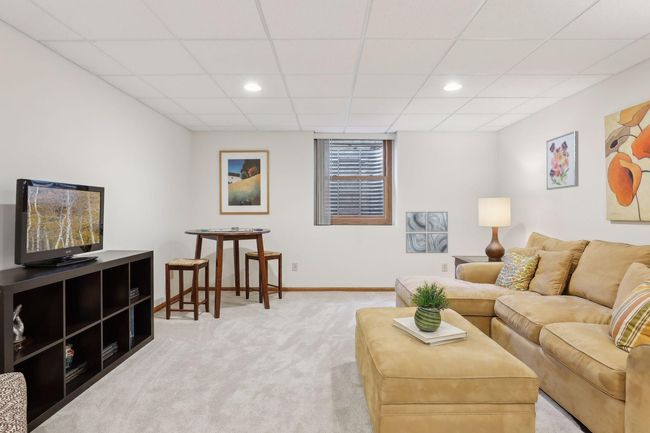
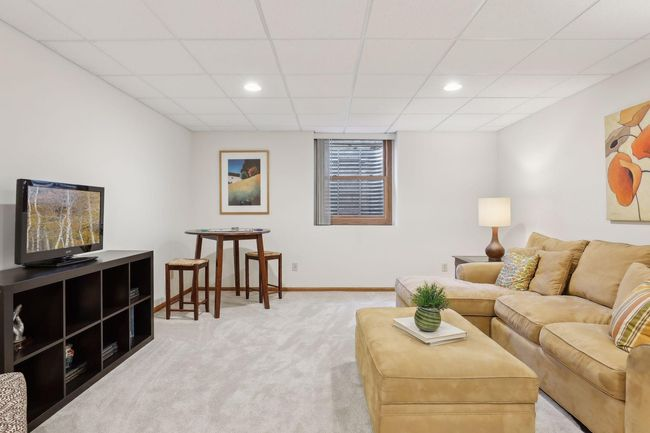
- wall art [545,130,580,191]
- wall art [405,211,449,254]
